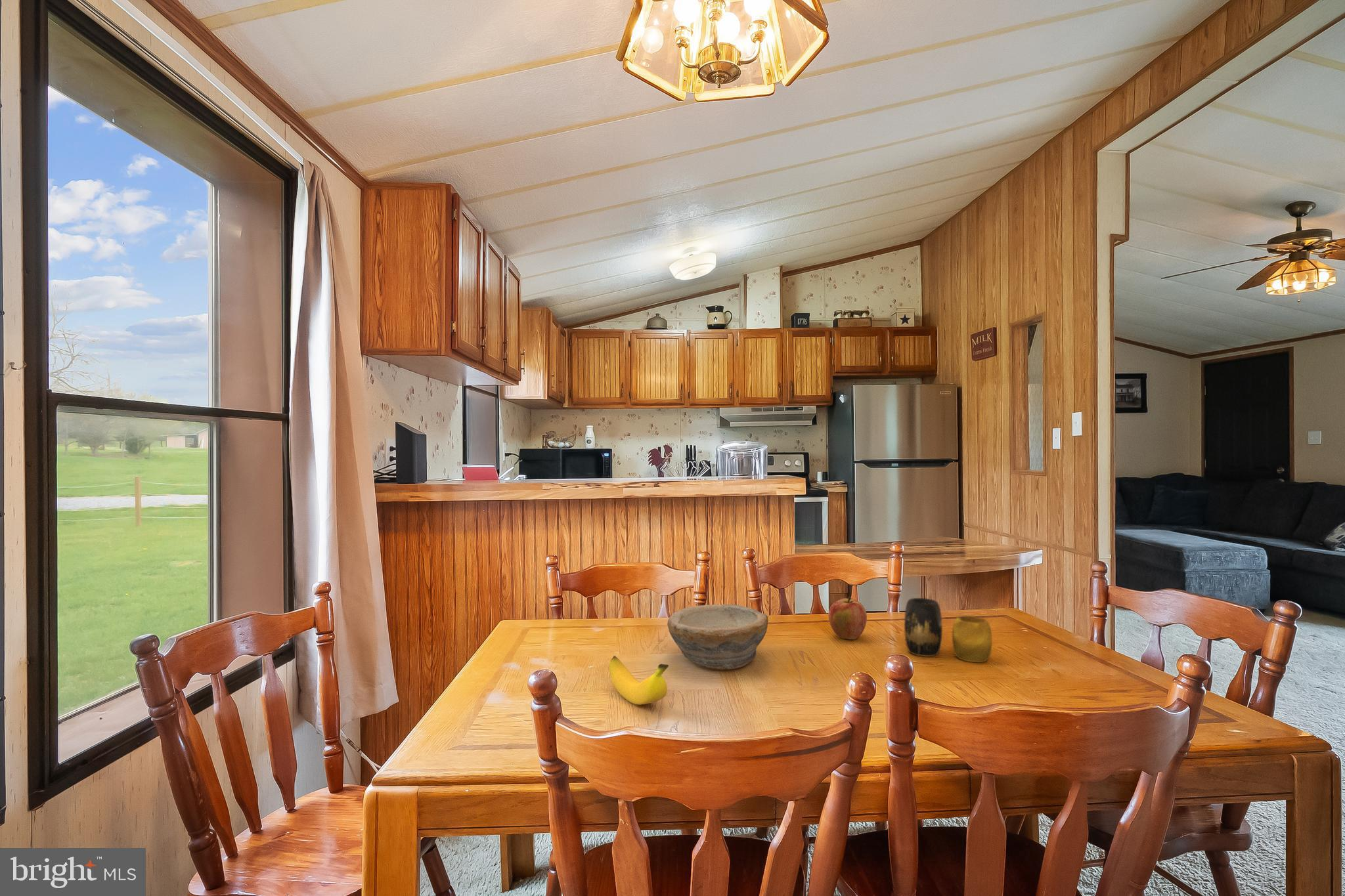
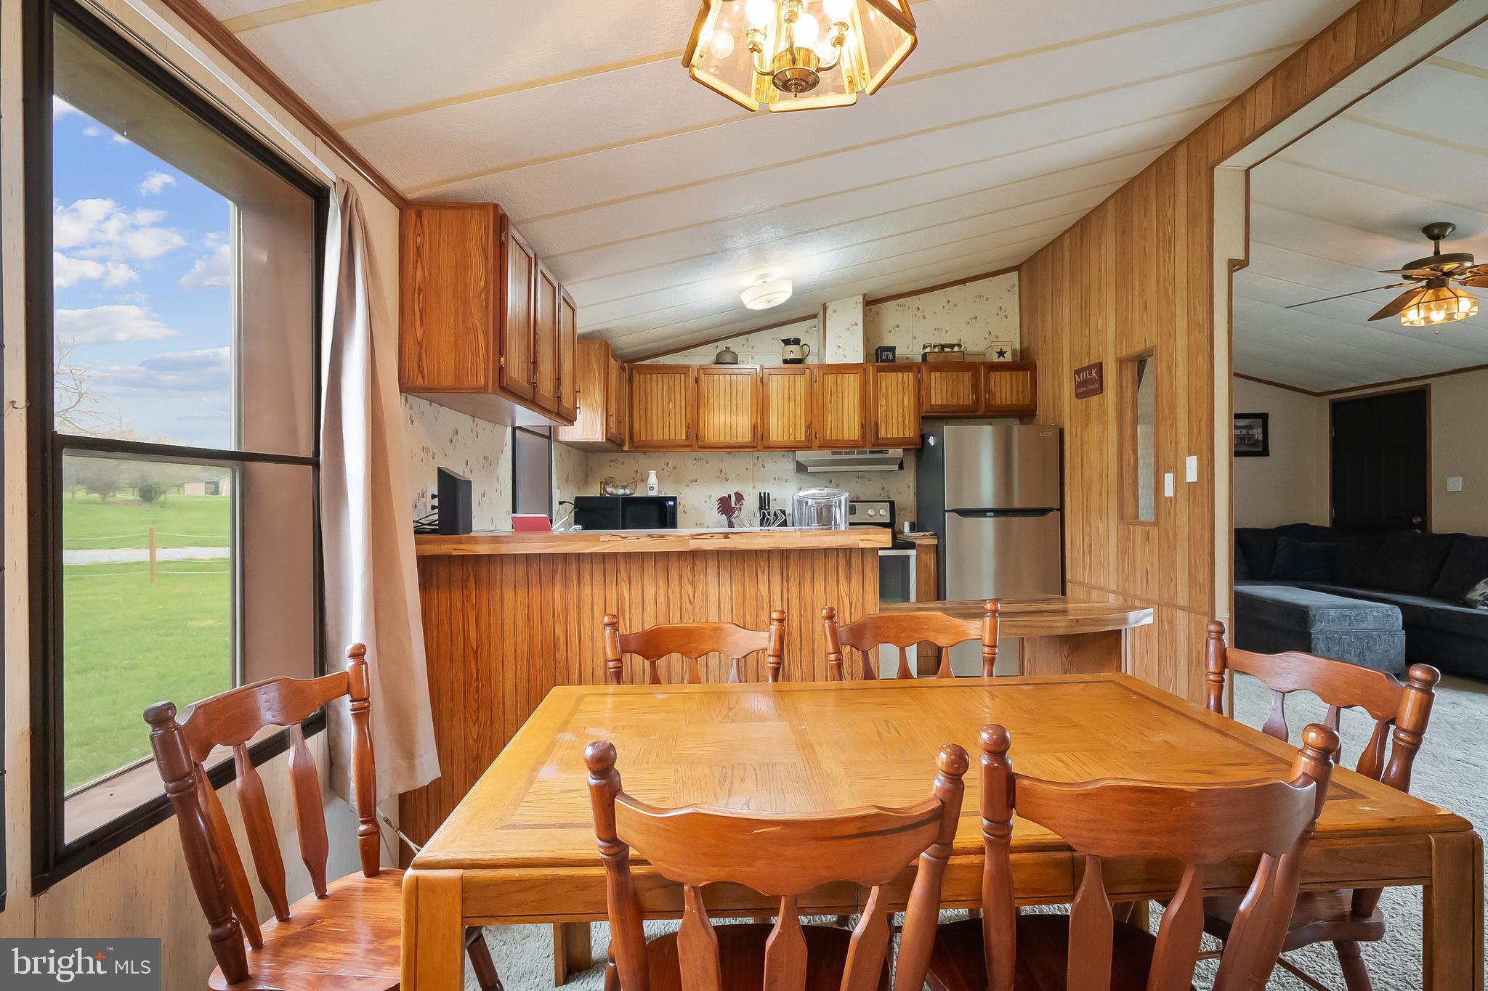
- apple [828,597,868,640]
- bowl [667,604,768,670]
- vase [904,597,993,663]
- banana [609,656,669,706]
